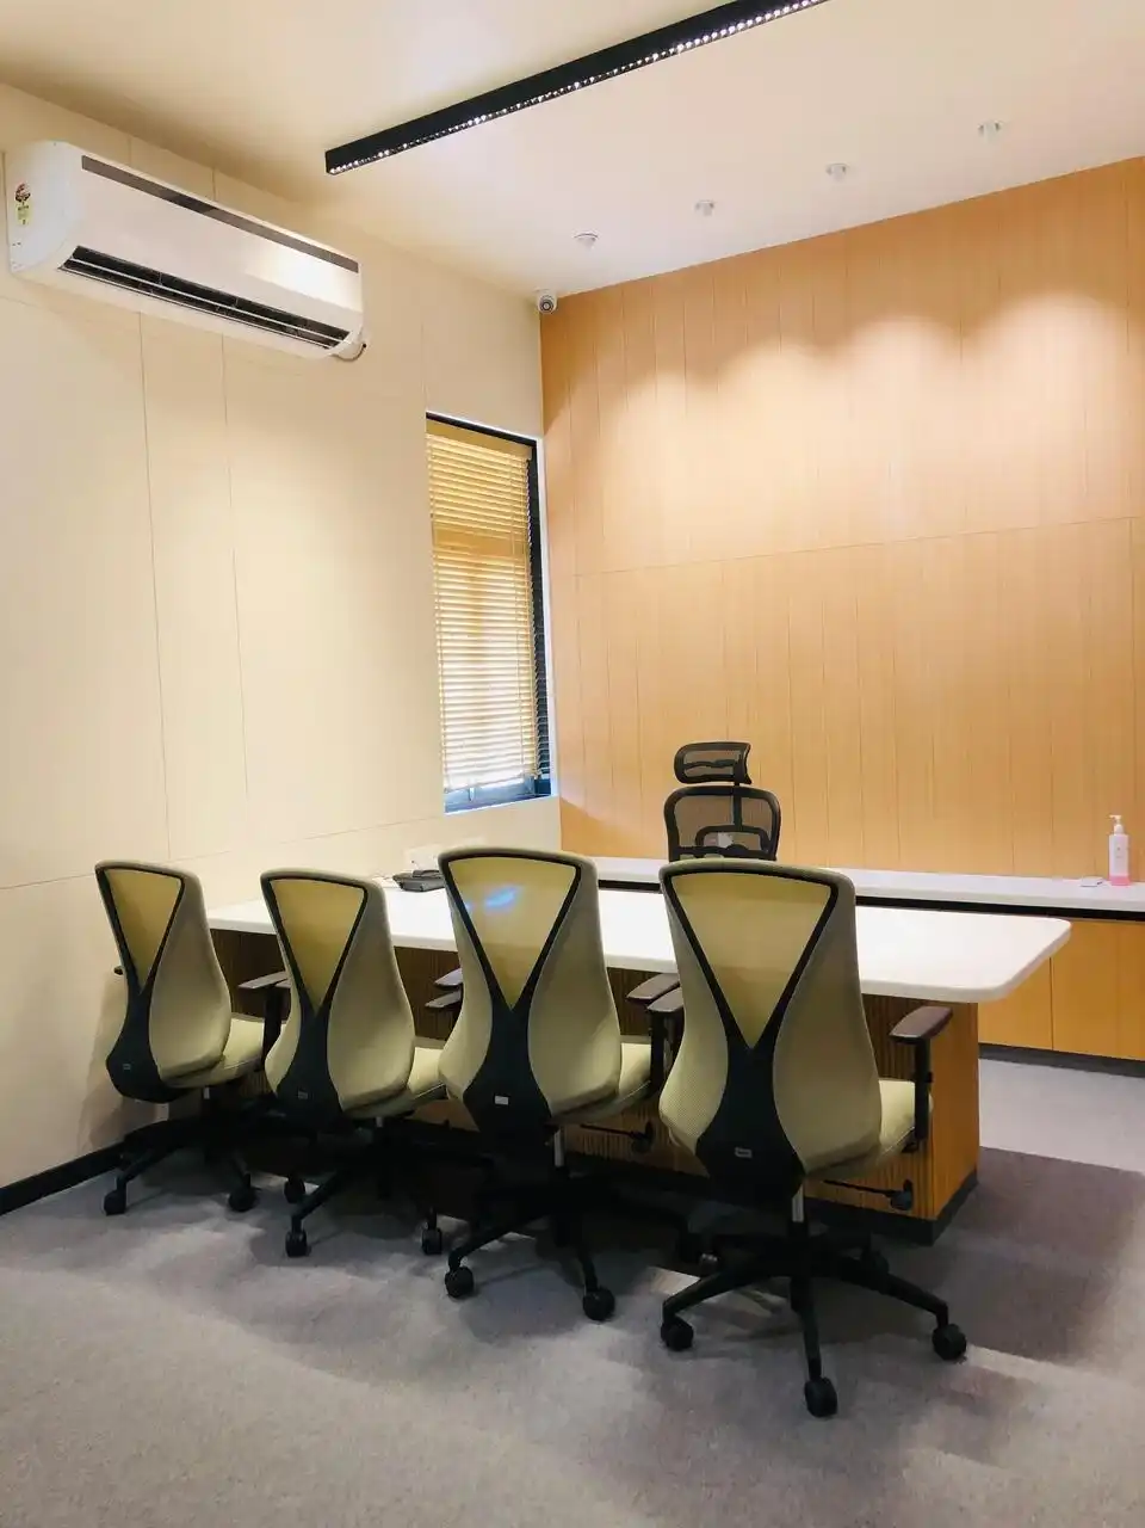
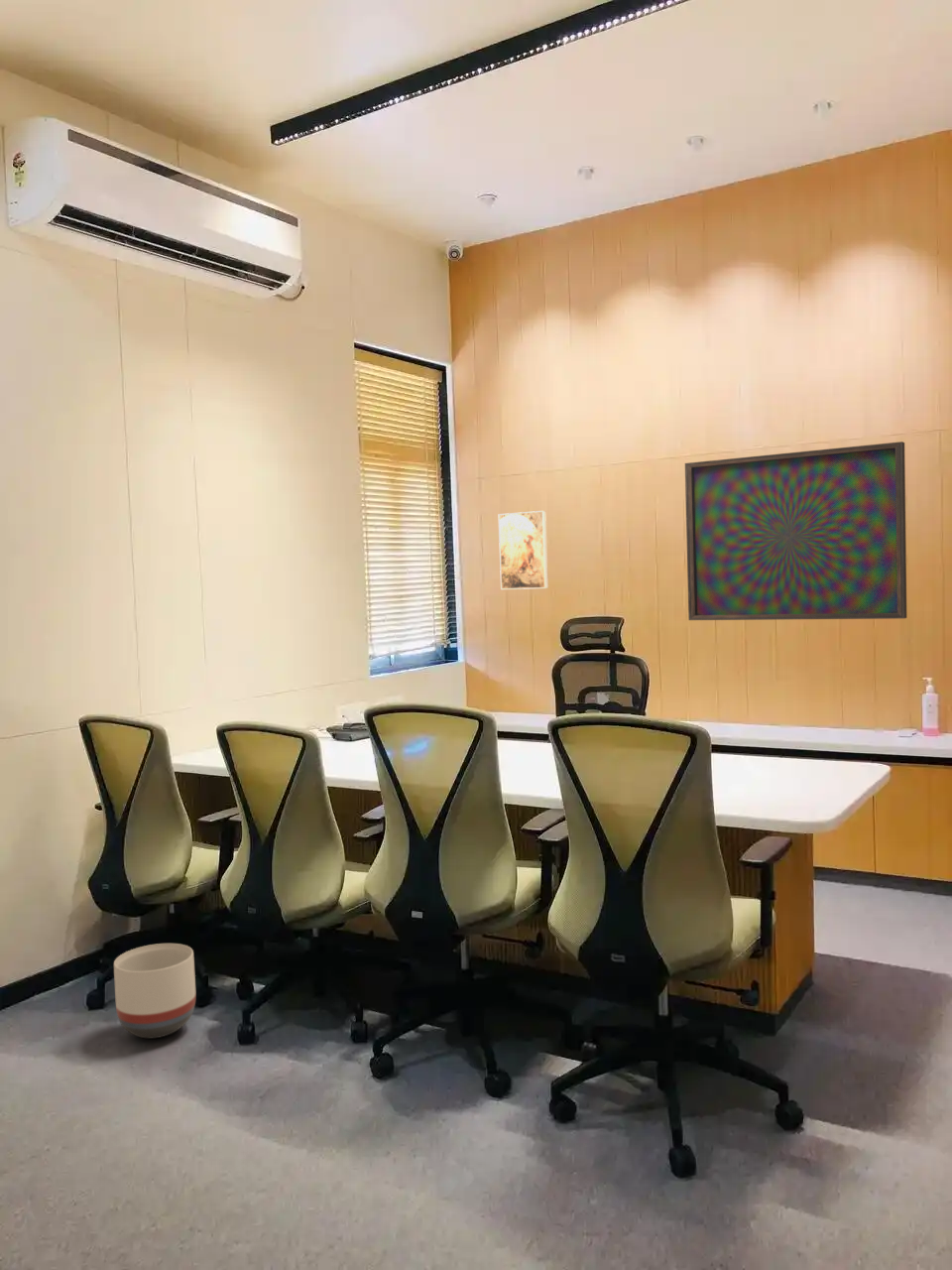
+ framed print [498,510,549,590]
+ television [684,441,907,621]
+ planter [113,943,196,1039]
